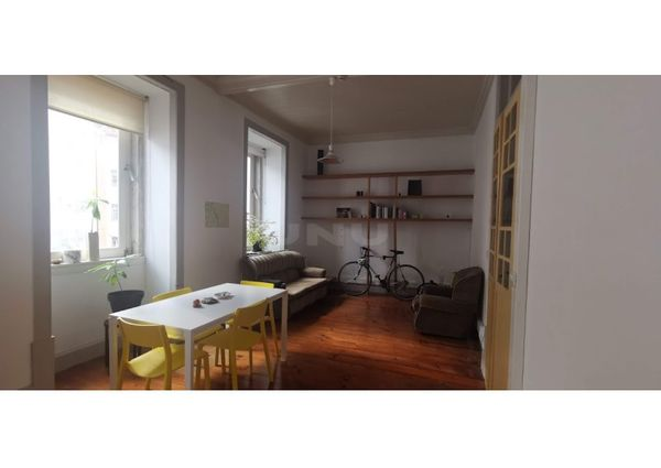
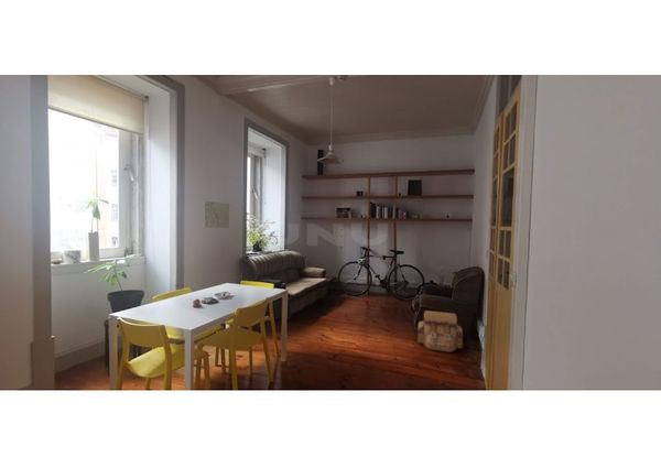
+ backpack [416,309,464,353]
